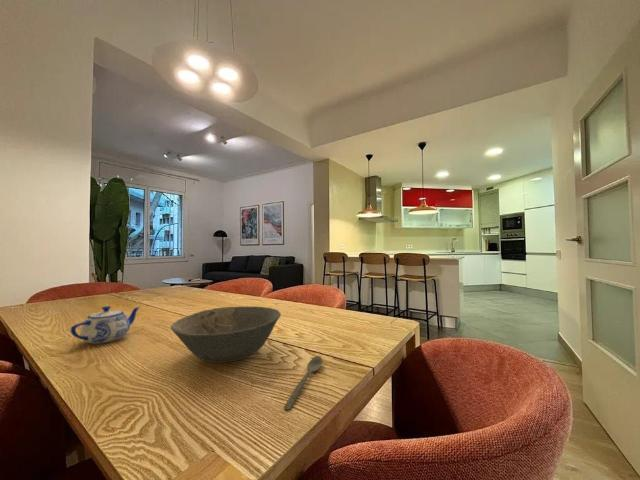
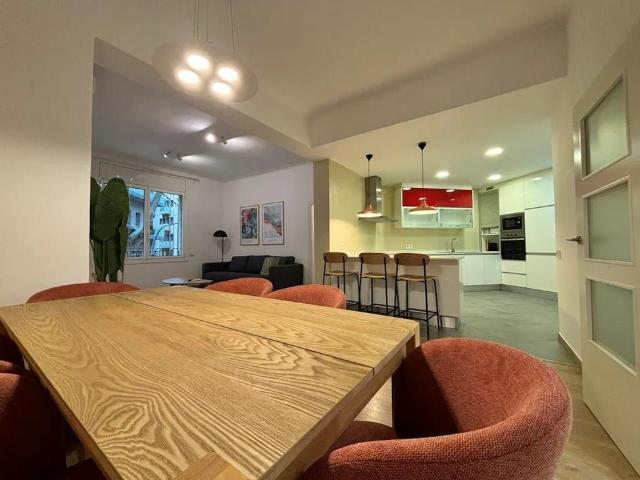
- spoon [283,355,323,411]
- bowl [170,306,282,364]
- teapot [70,305,141,345]
